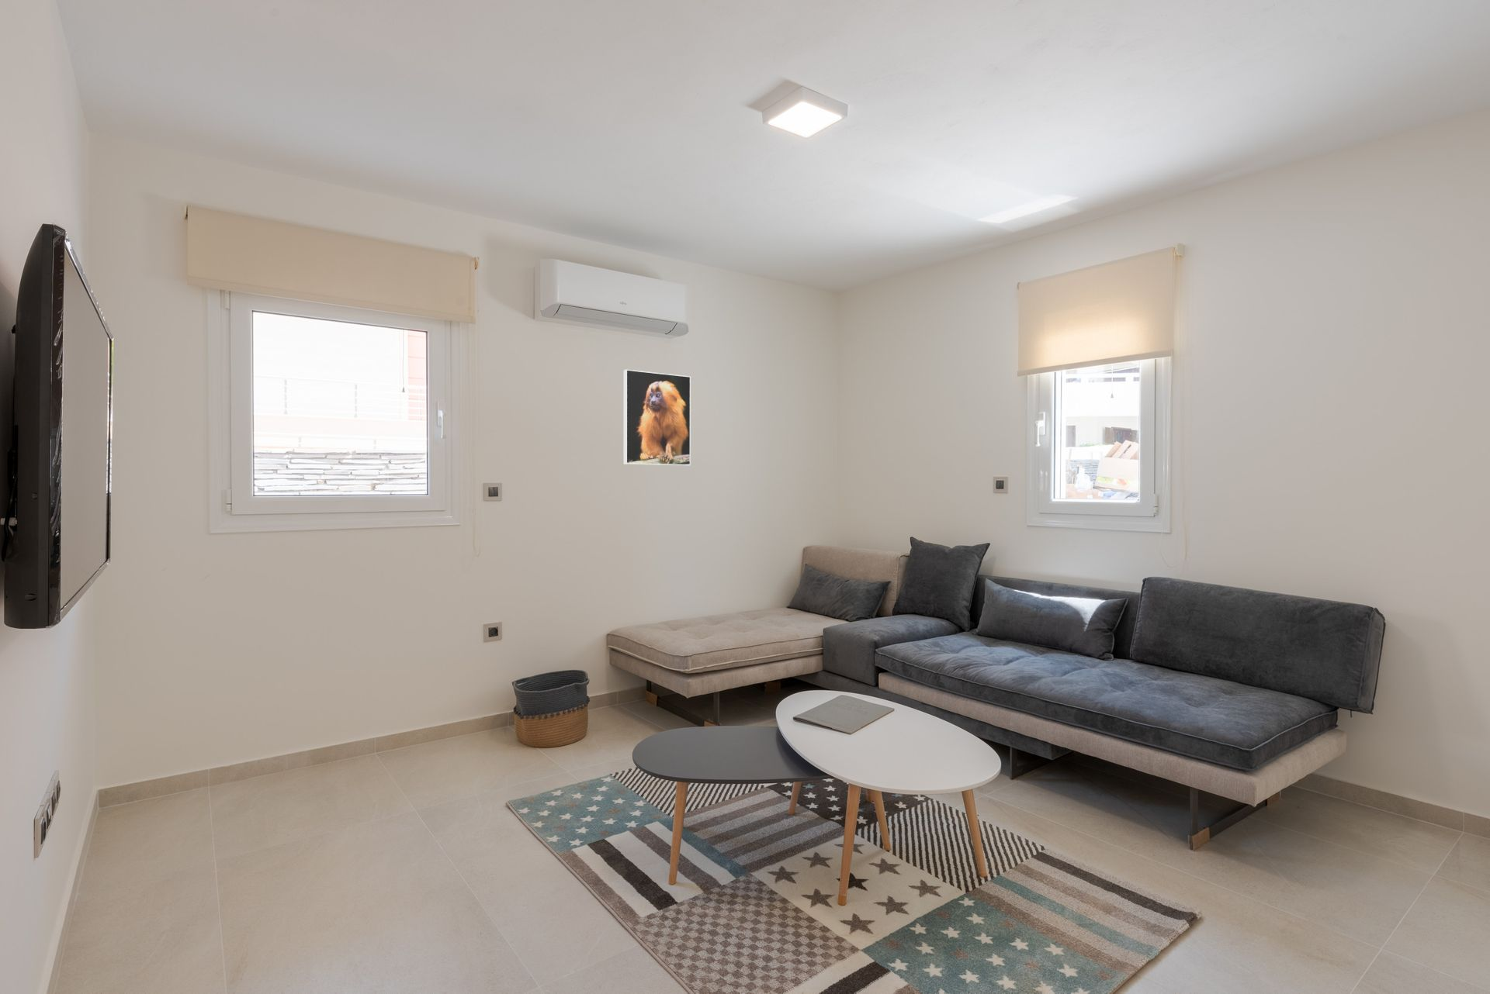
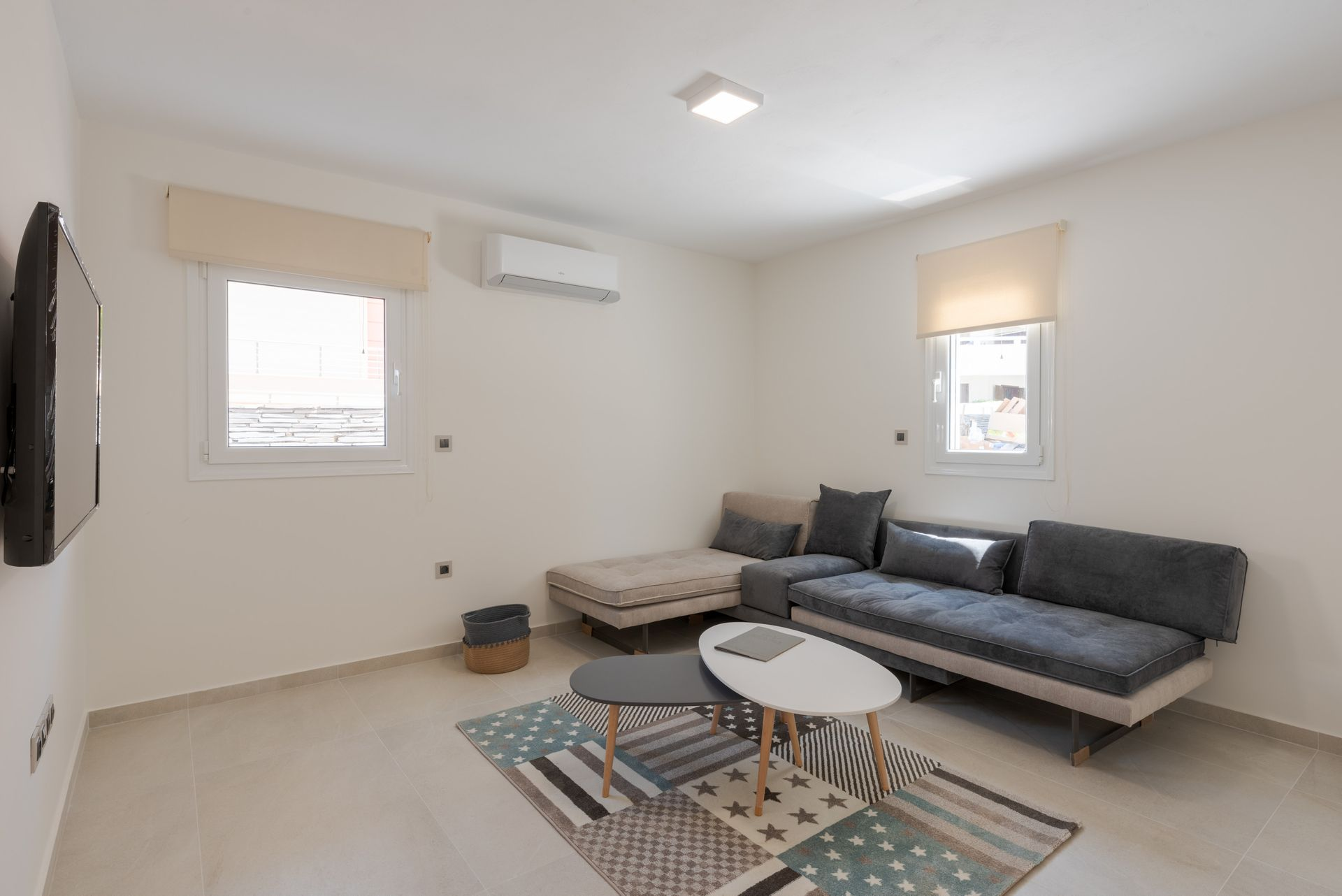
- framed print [623,369,692,466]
